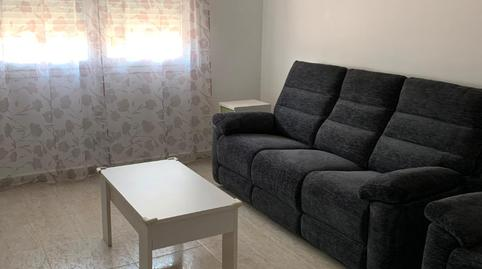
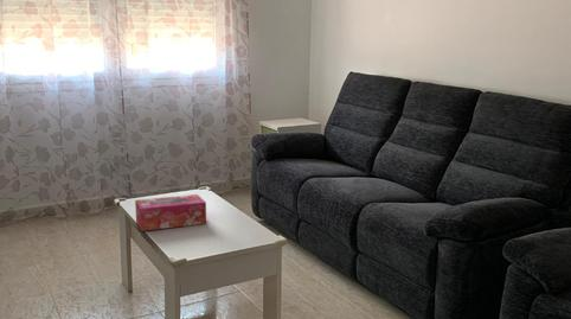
+ tissue box [134,193,207,232]
